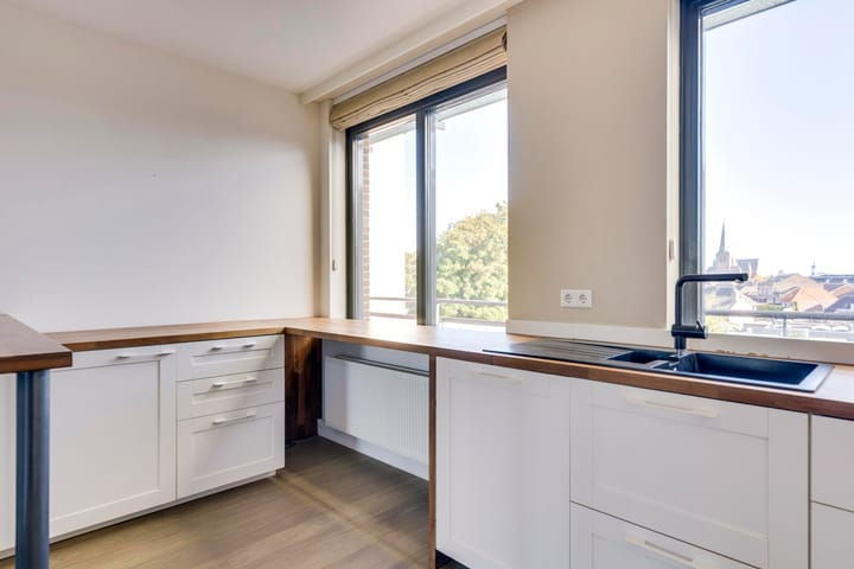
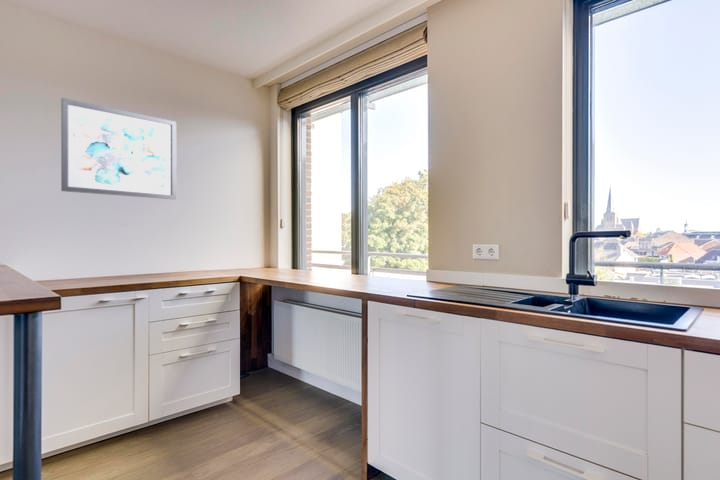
+ wall art [60,97,177,200]
